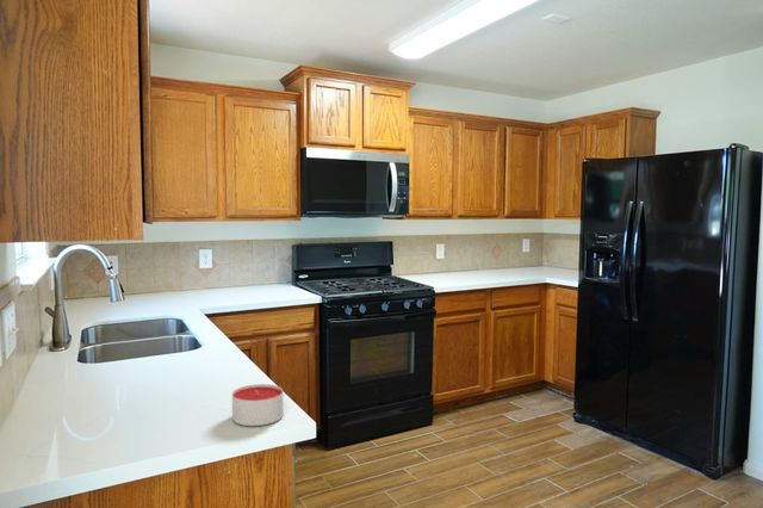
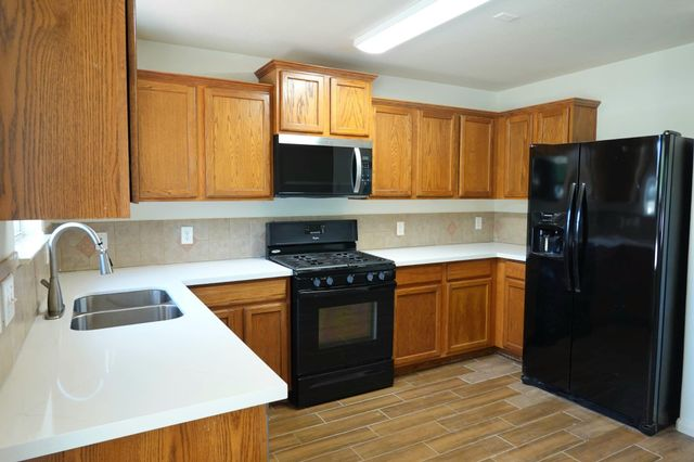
- candle [231,383,285,427]
